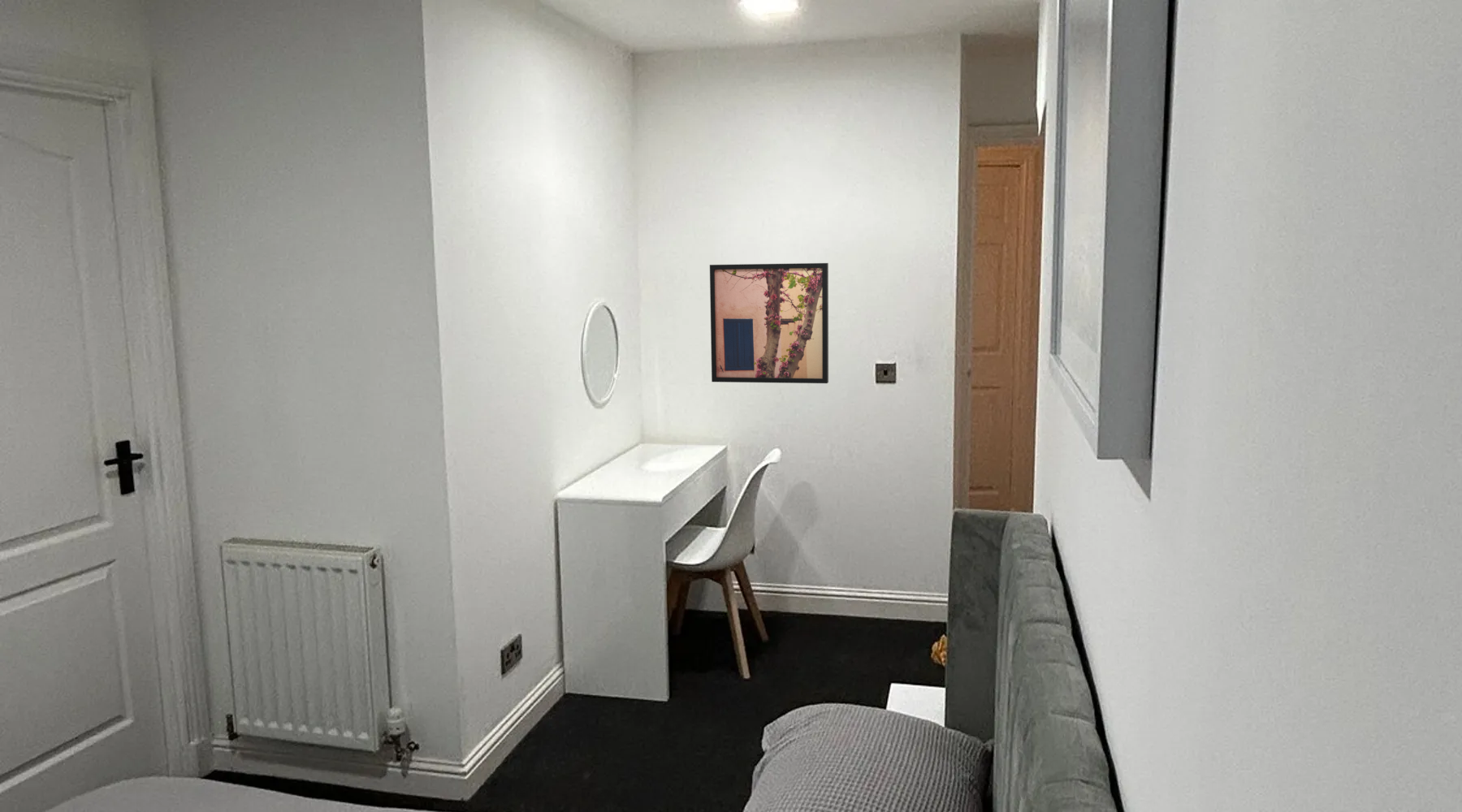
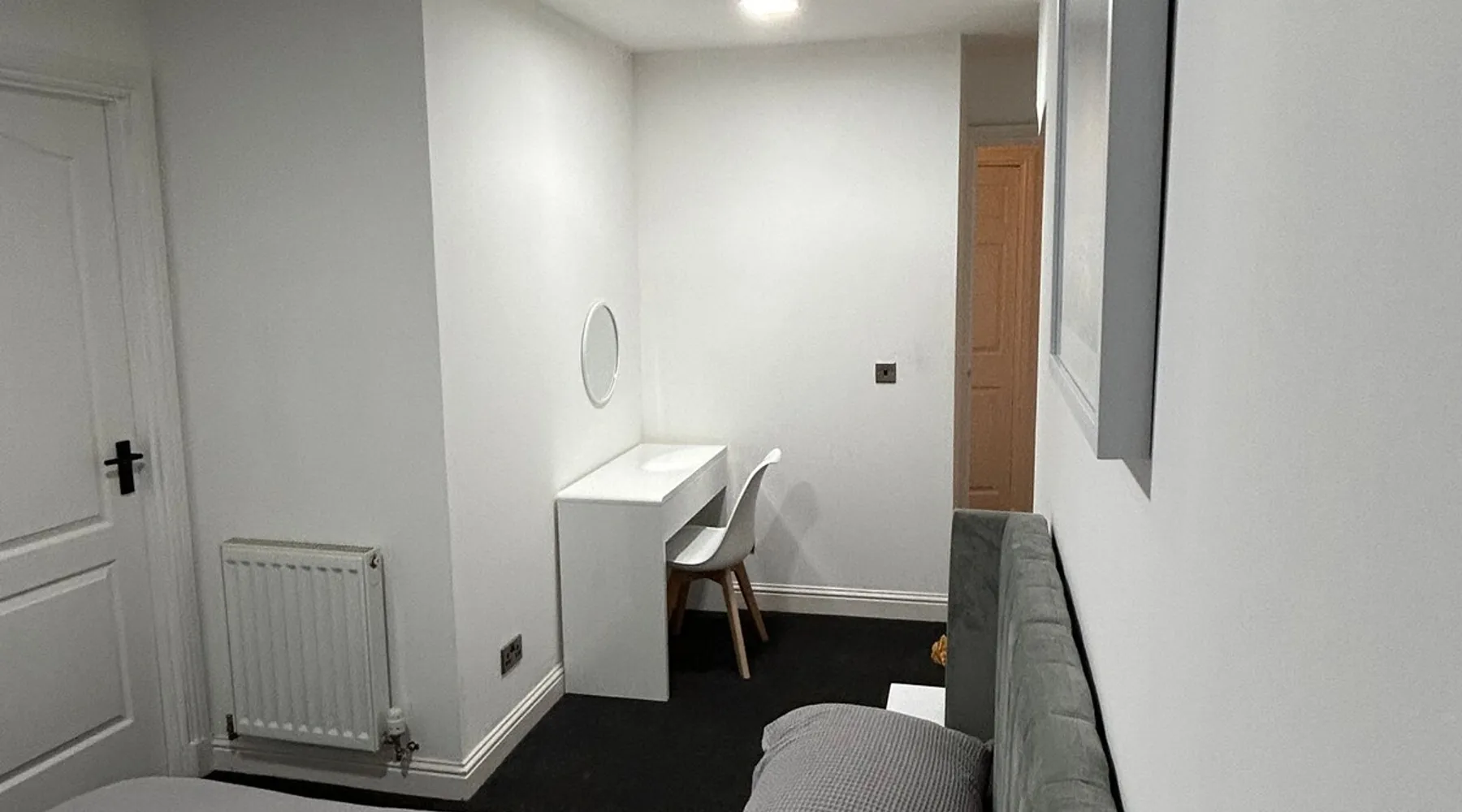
- wall art [709,262,829,384]
